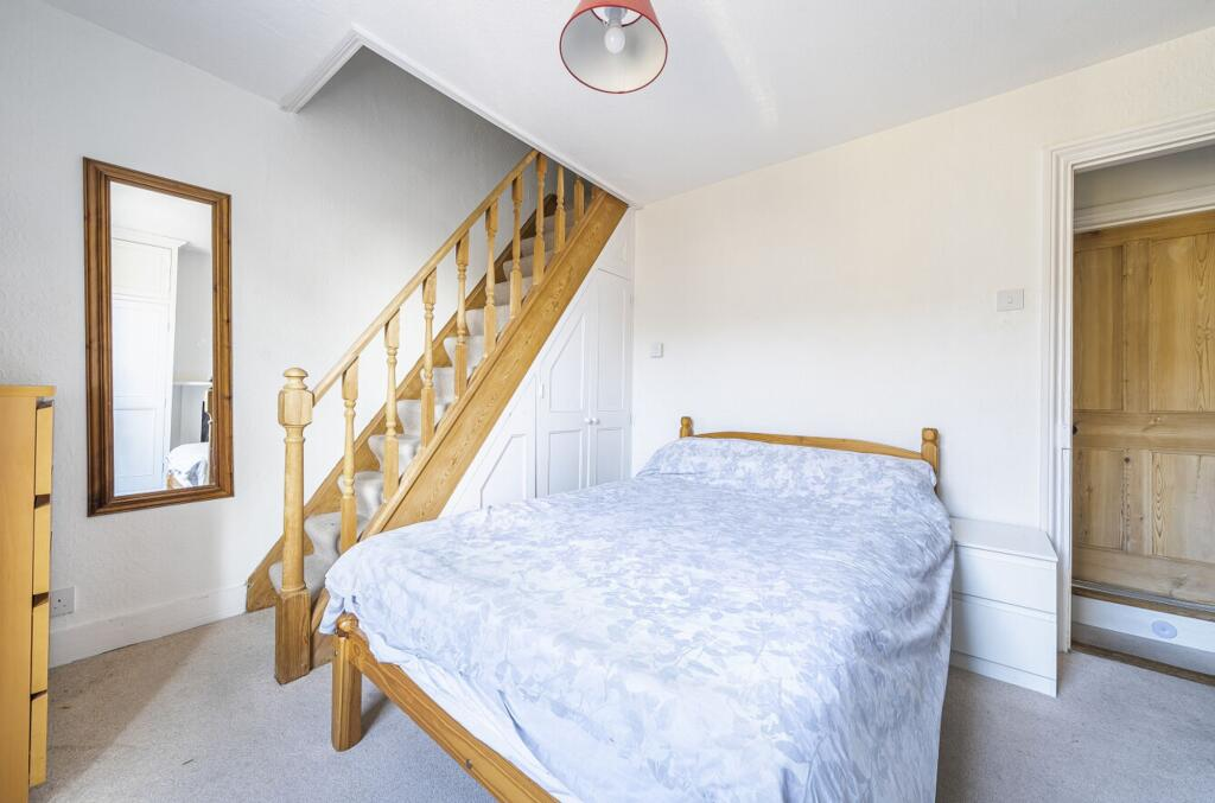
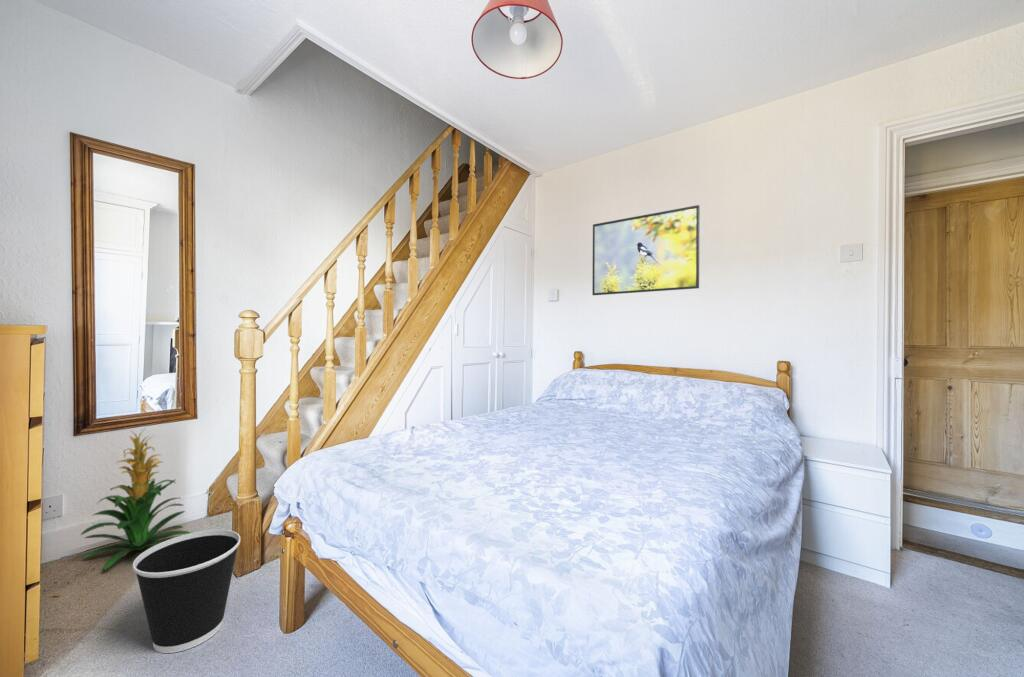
+ wastebasket [132,529,241,654]
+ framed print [591,204,701,296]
+ indoor plant [80,428,192,571]
